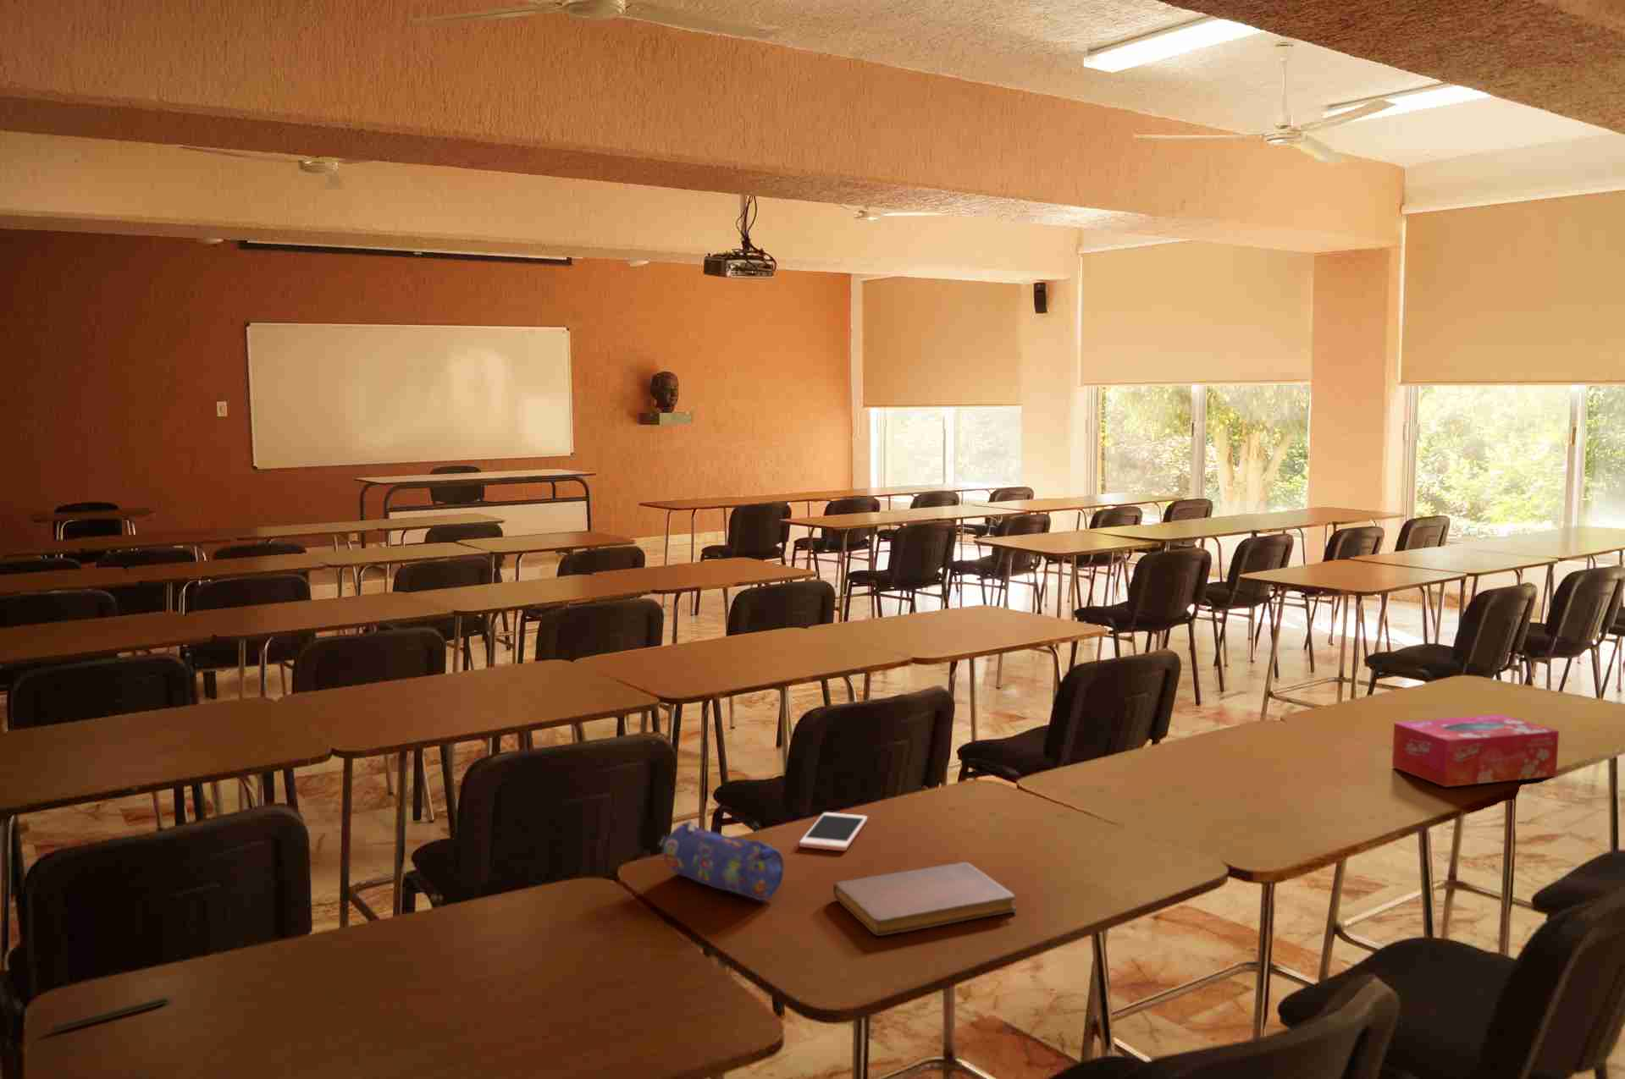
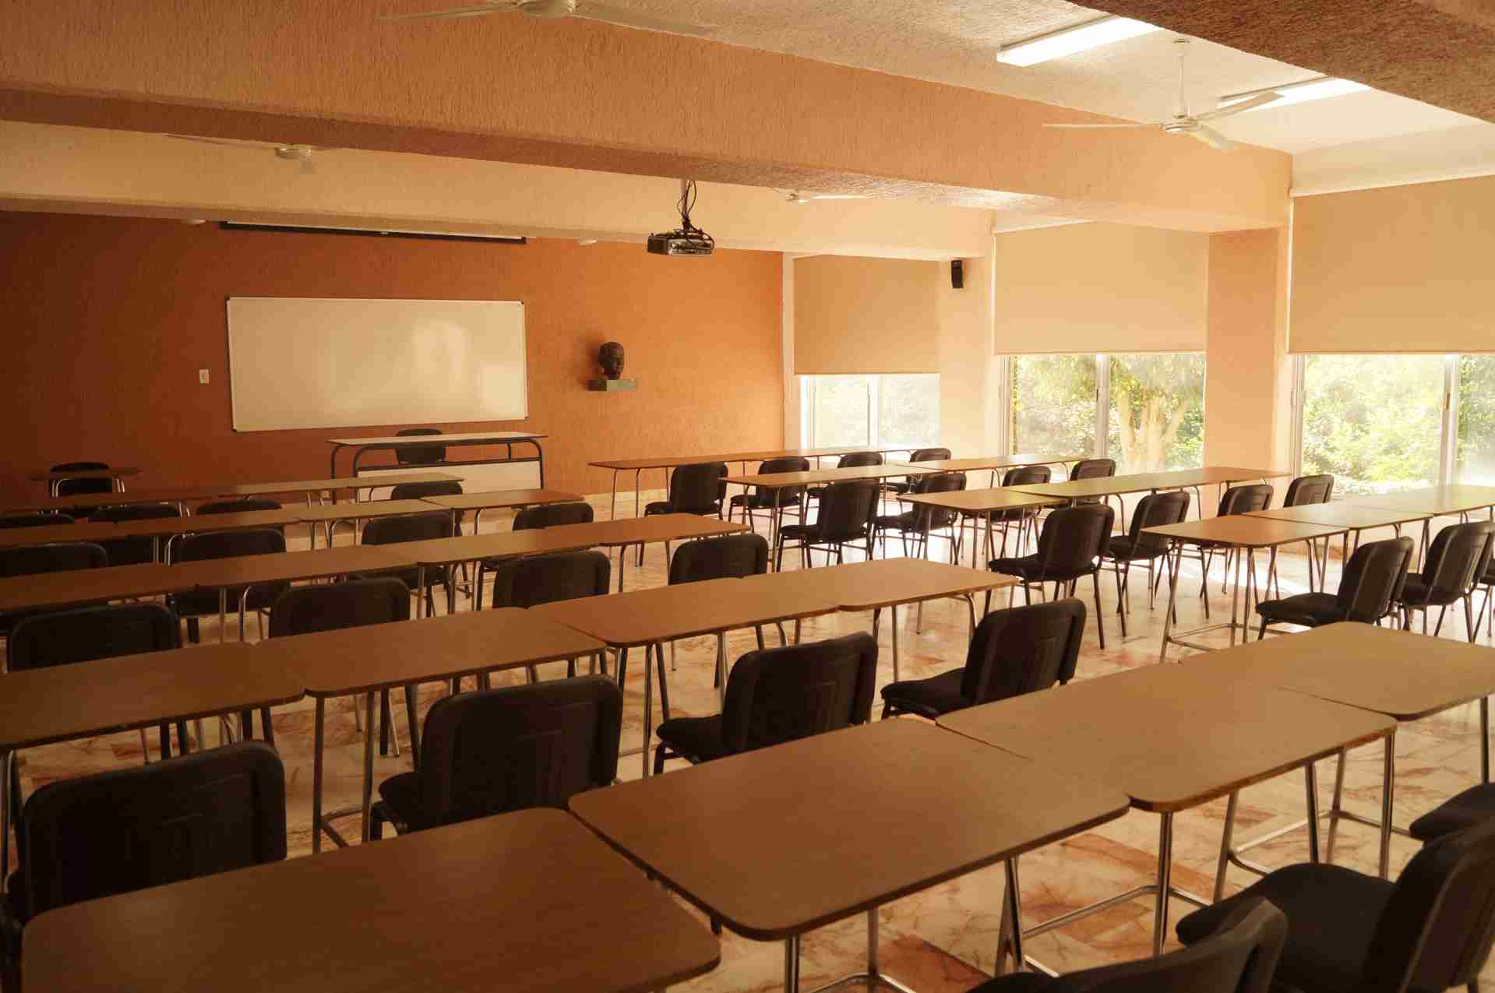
- tissue box [1391,713,1560,788]
- pencil case [658,819,785,901]
- notebook [832,861,1017,937]
- cell phone [799,812,869,851]
- pen [51,996,173,1032]
